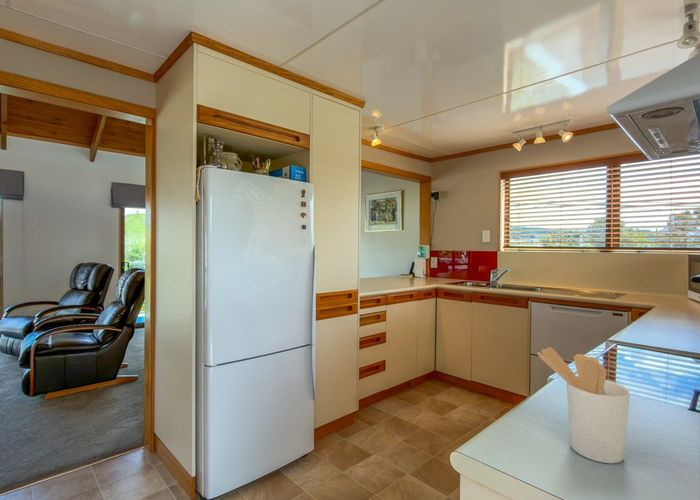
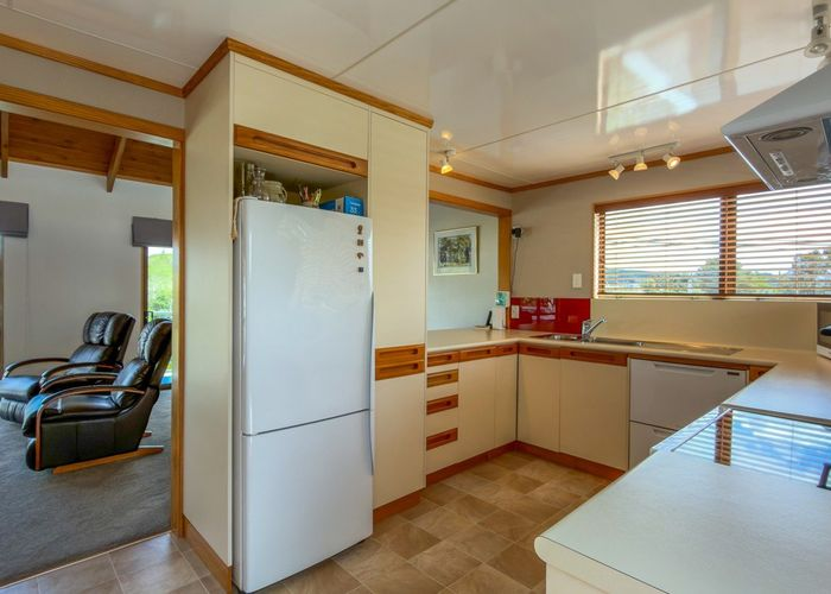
- utensil holder [536,346,631,464]
